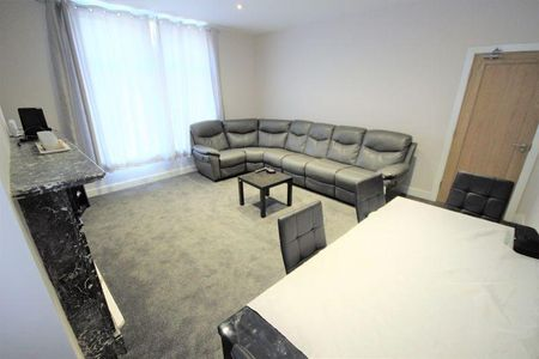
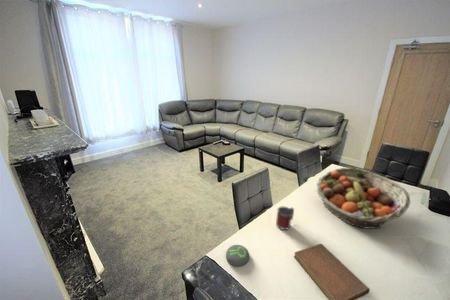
+ fruit basket [315,167,411,230]
+ mug [275,206,295,231]
+ coaster [225,244,250,267]
+ notebook [293,243,371,300]
